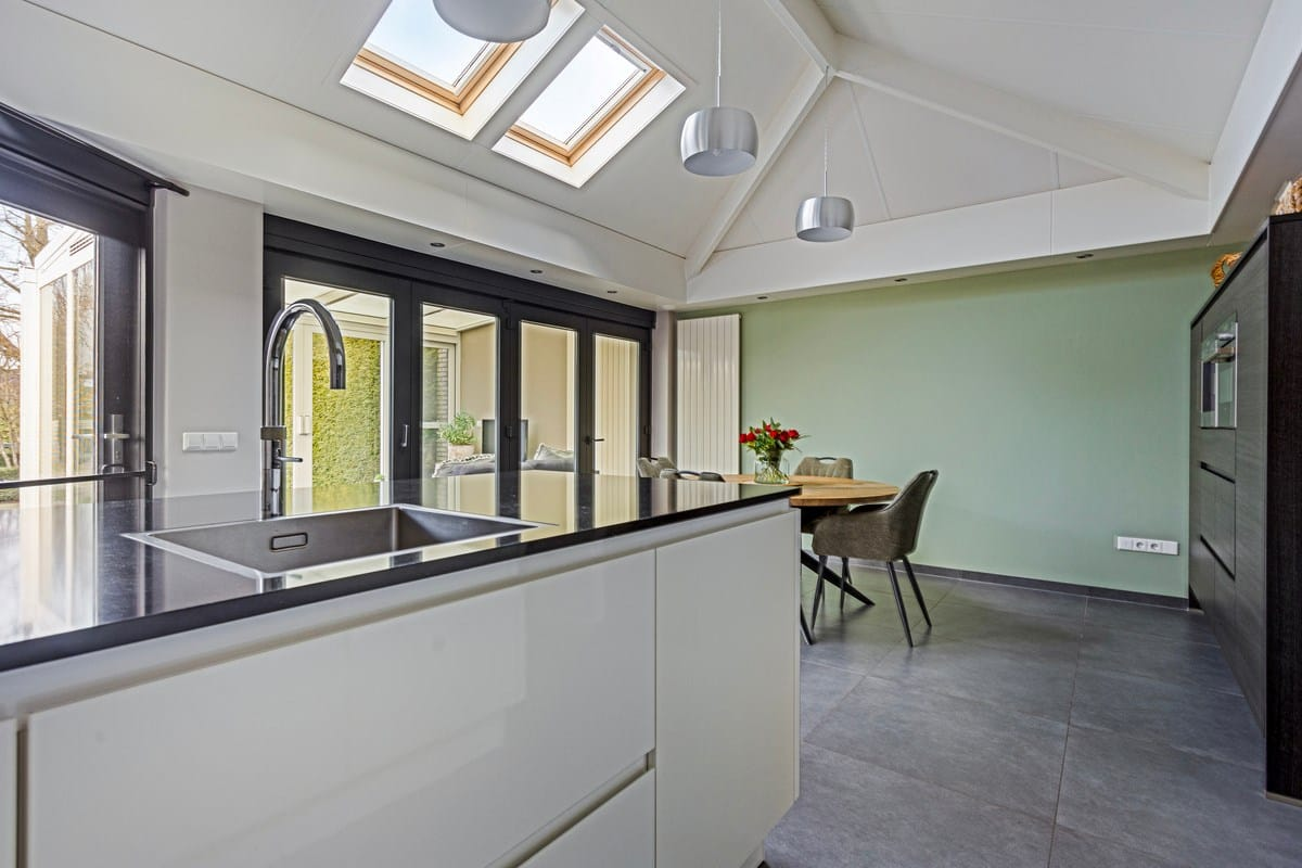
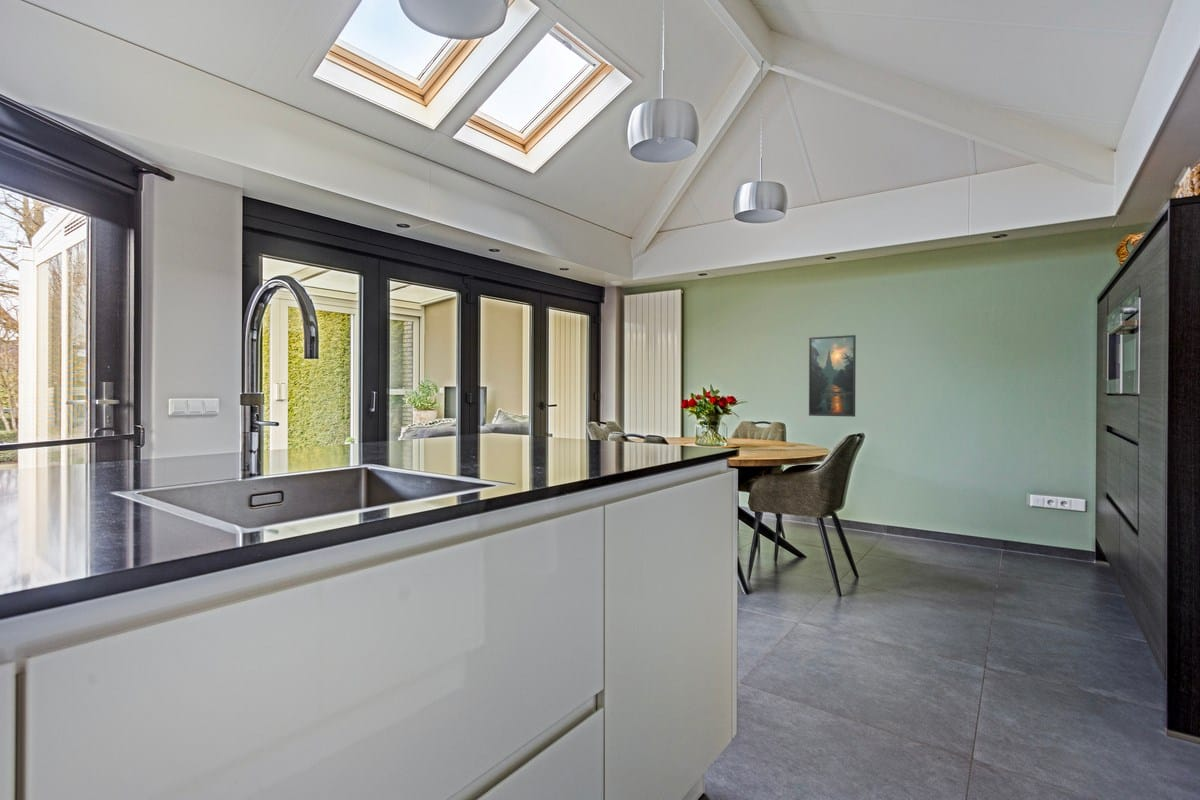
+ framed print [808,334,857,418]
